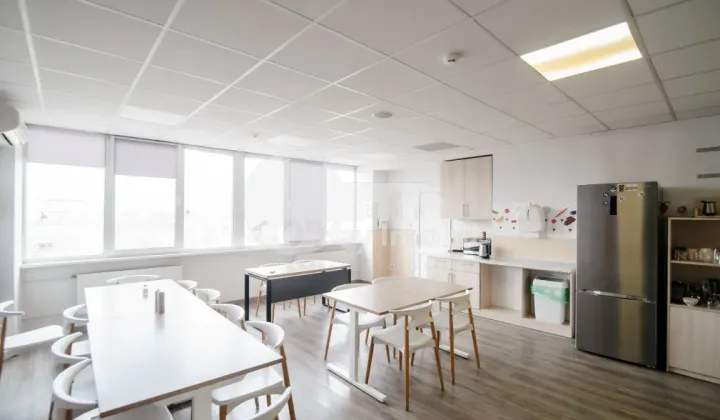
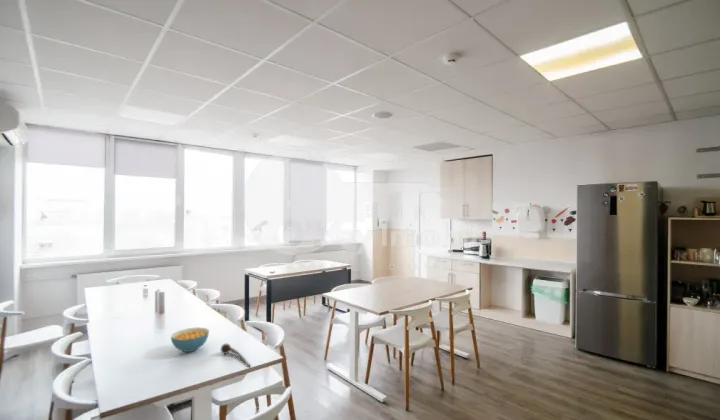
+ spoon [220,343,252,368]
+ cereal bowl [170,326,210,353]
